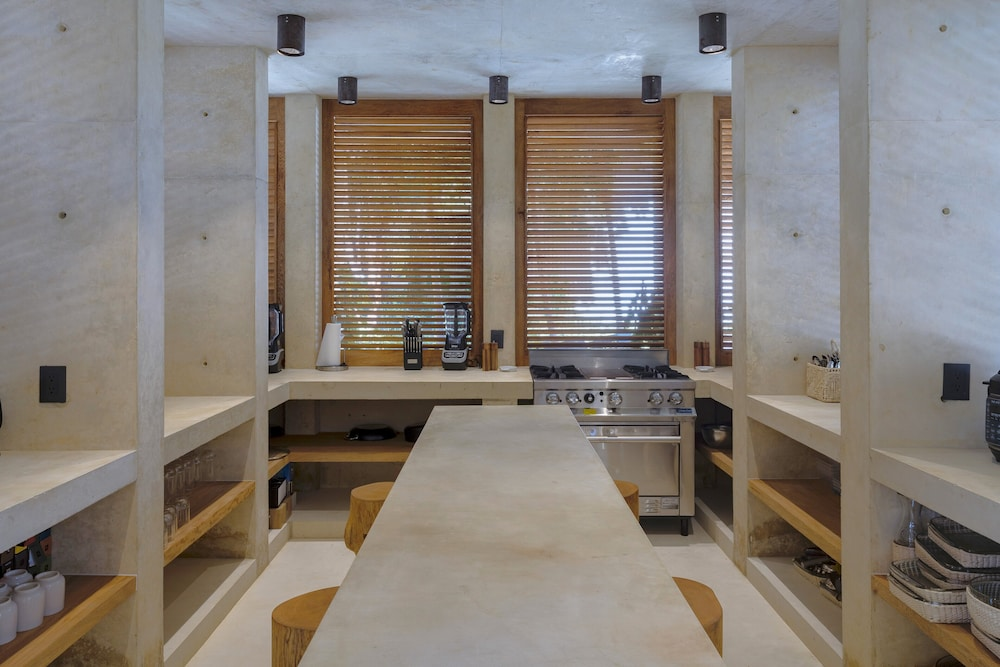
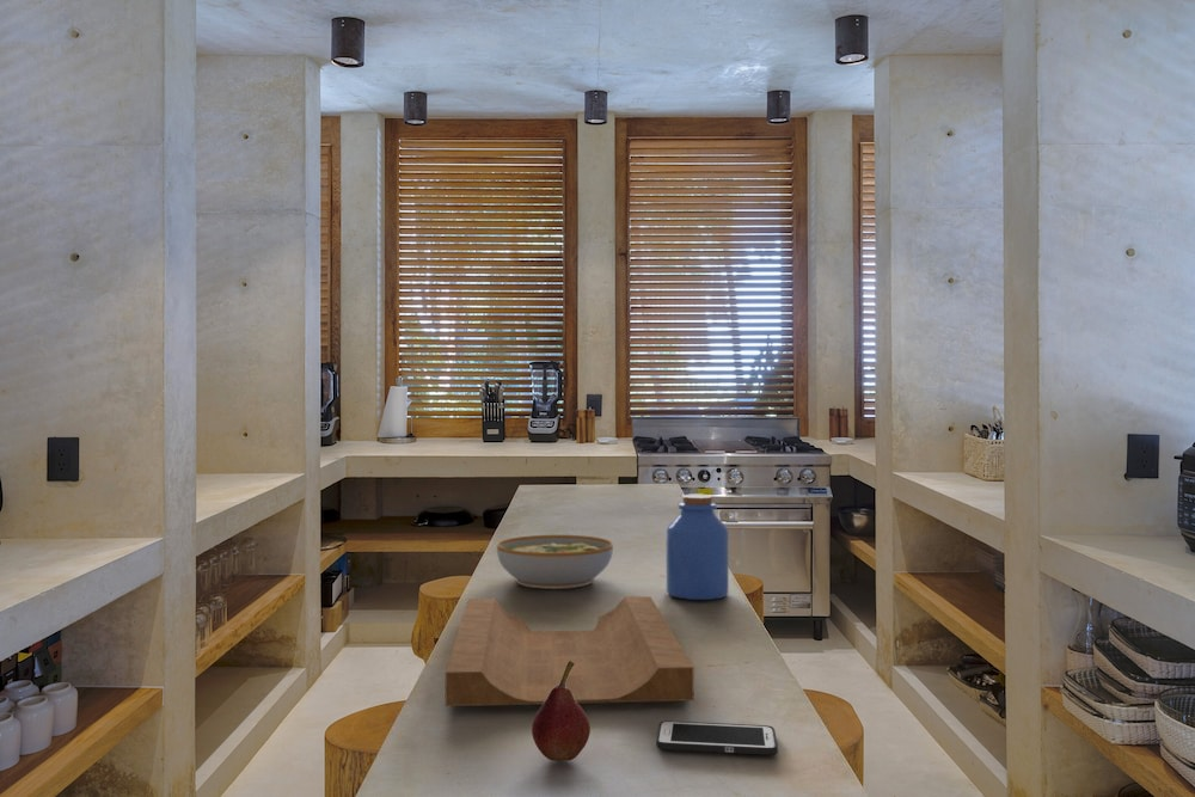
+ fruit [531,660,592,762]
+ bowl [496,534,614,590]
+ cell phone [655,719,779,756]
+ cutting board [445,595,694,707]
+ jar [666,493,730,601]
